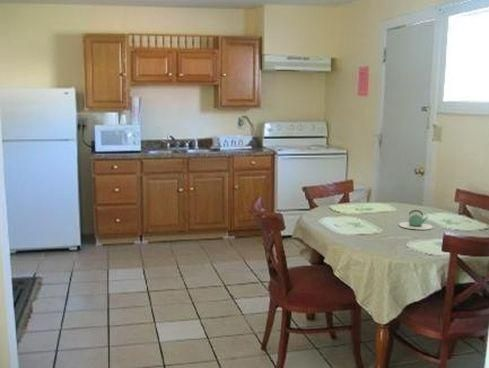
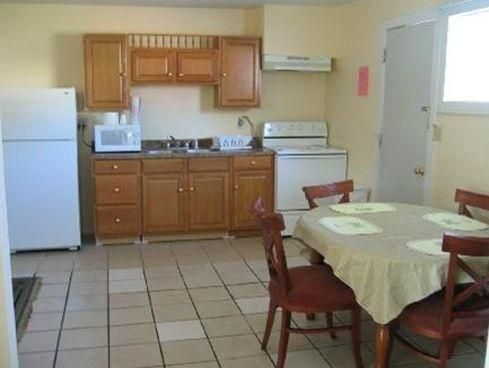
- teapot [398,209,434,230]
